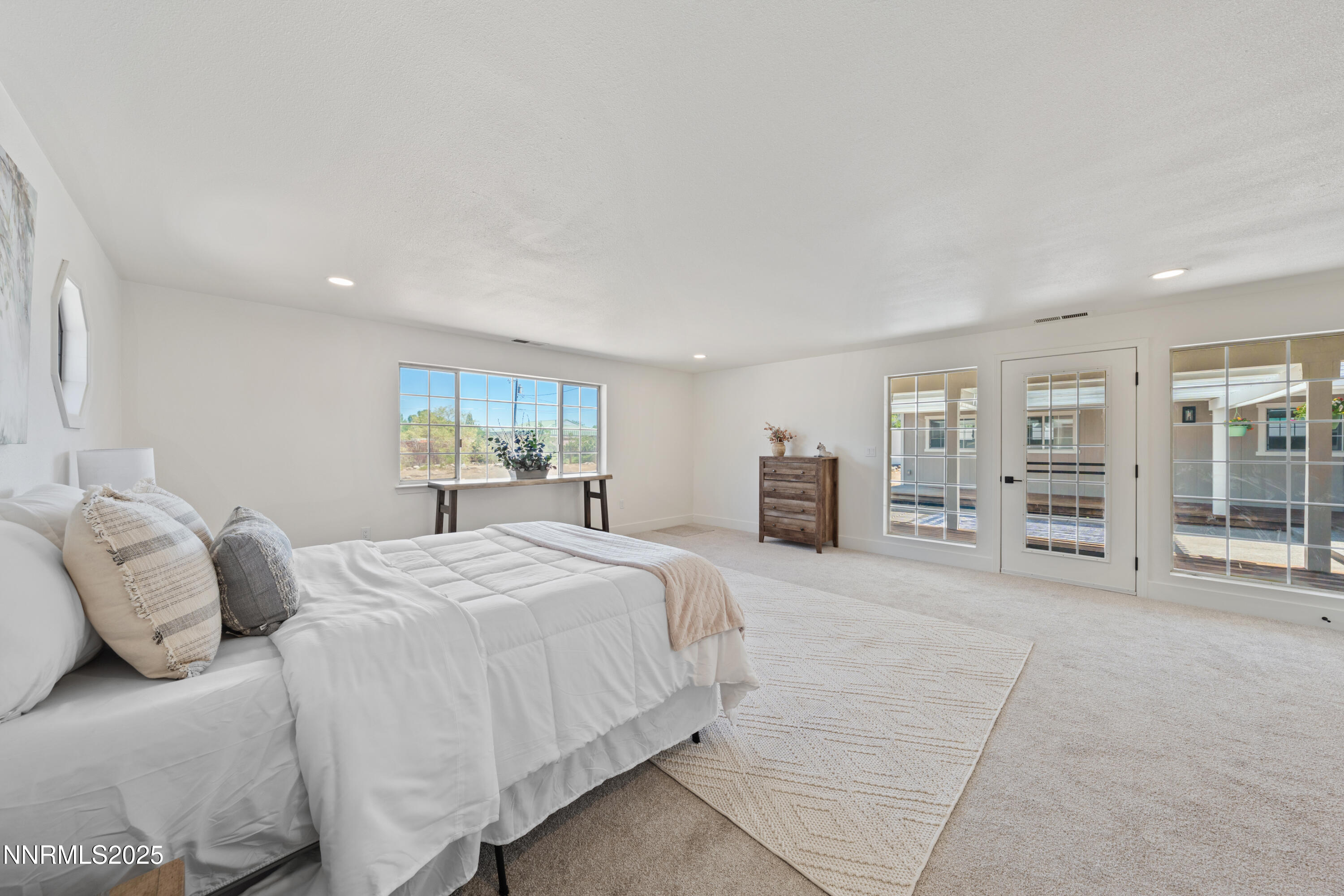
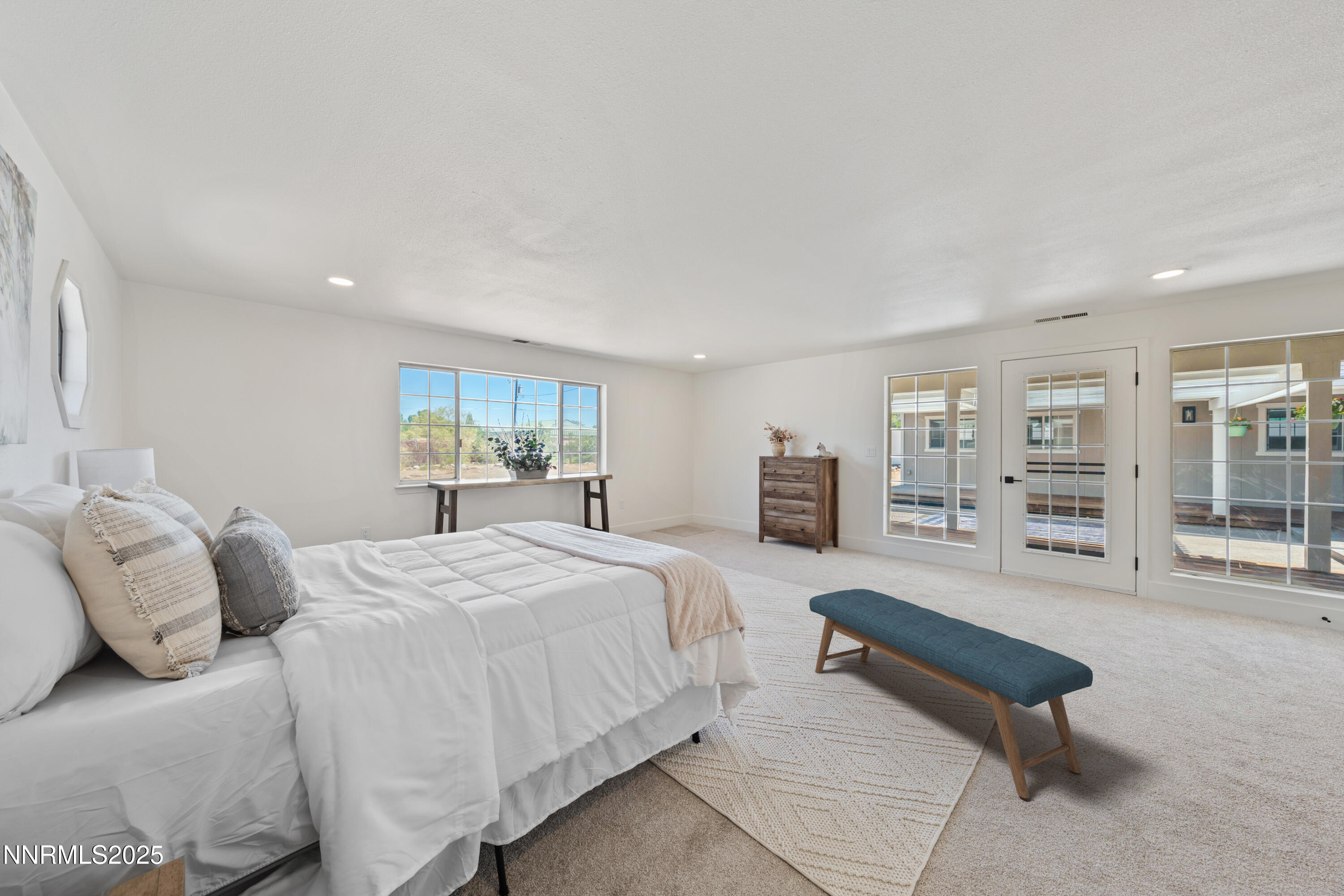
+ bench [809,588,1093,799]
